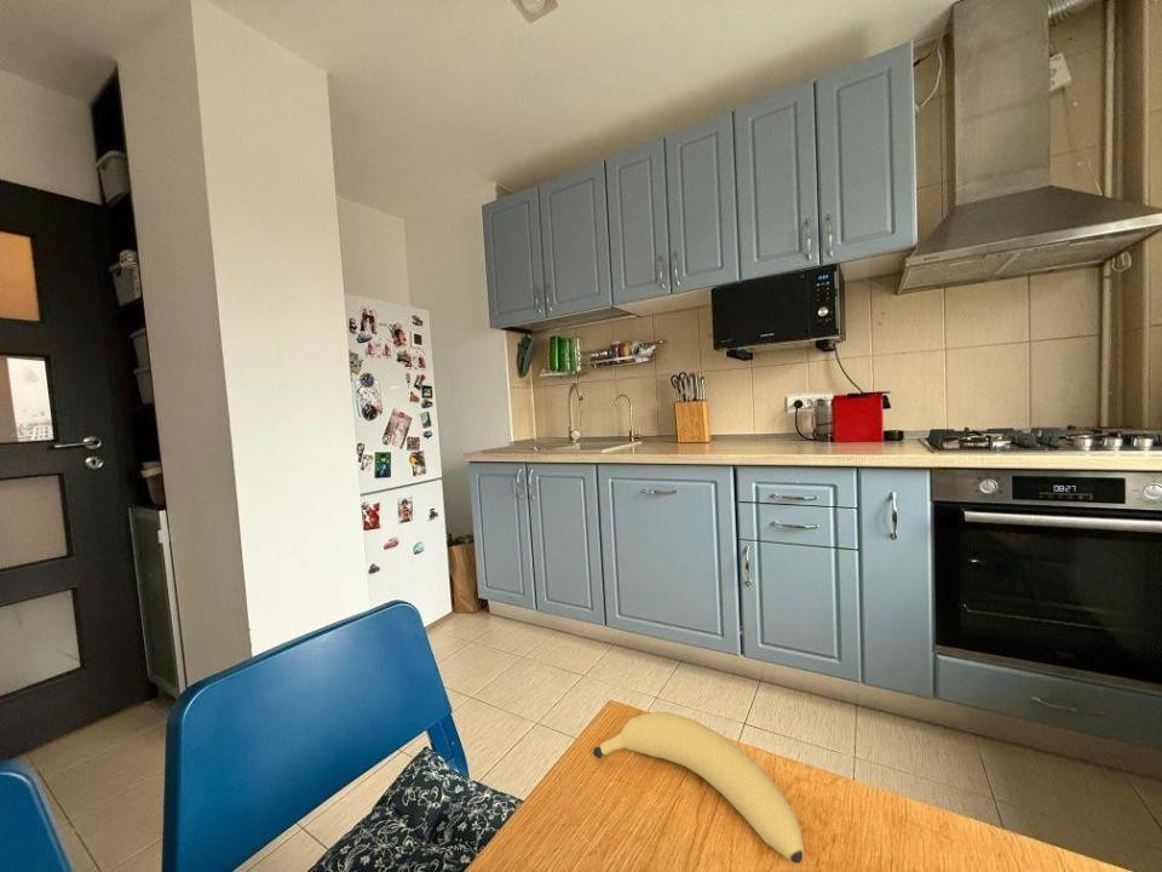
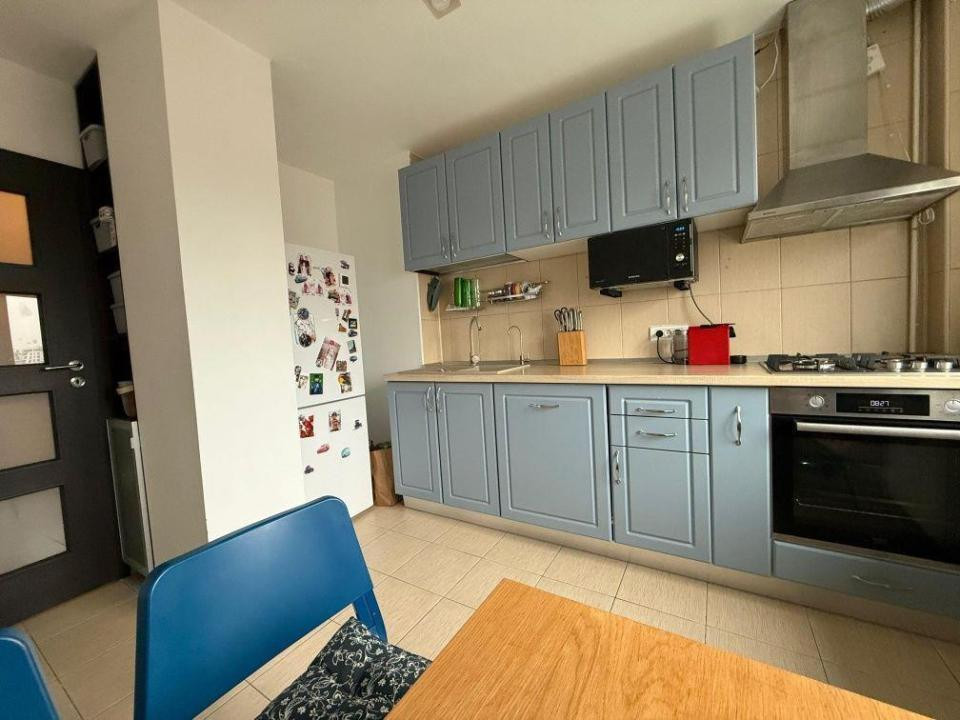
- banana [592,710,805,864]
